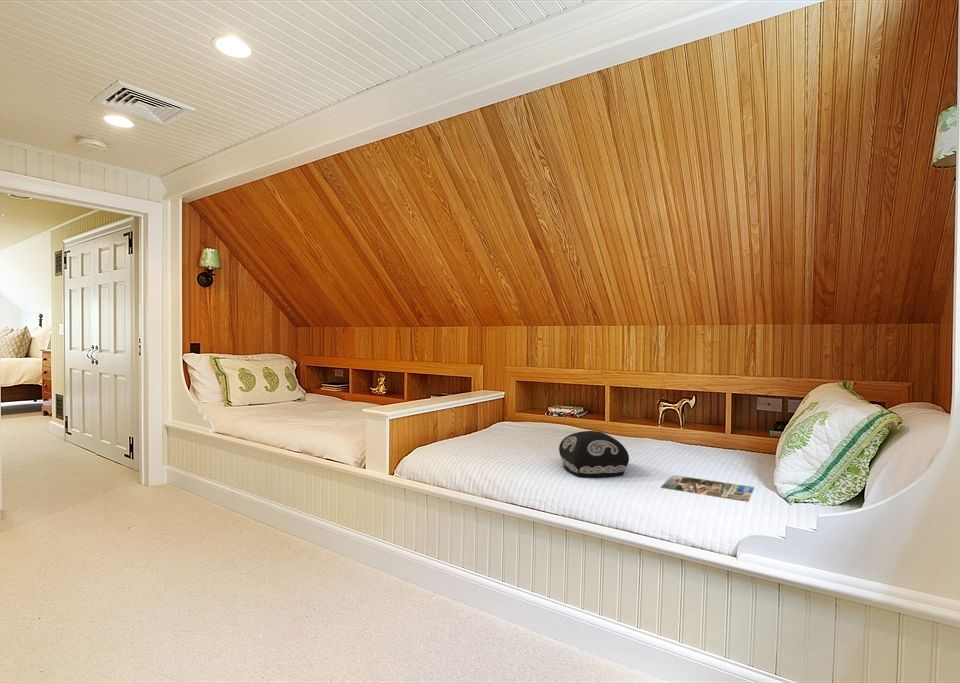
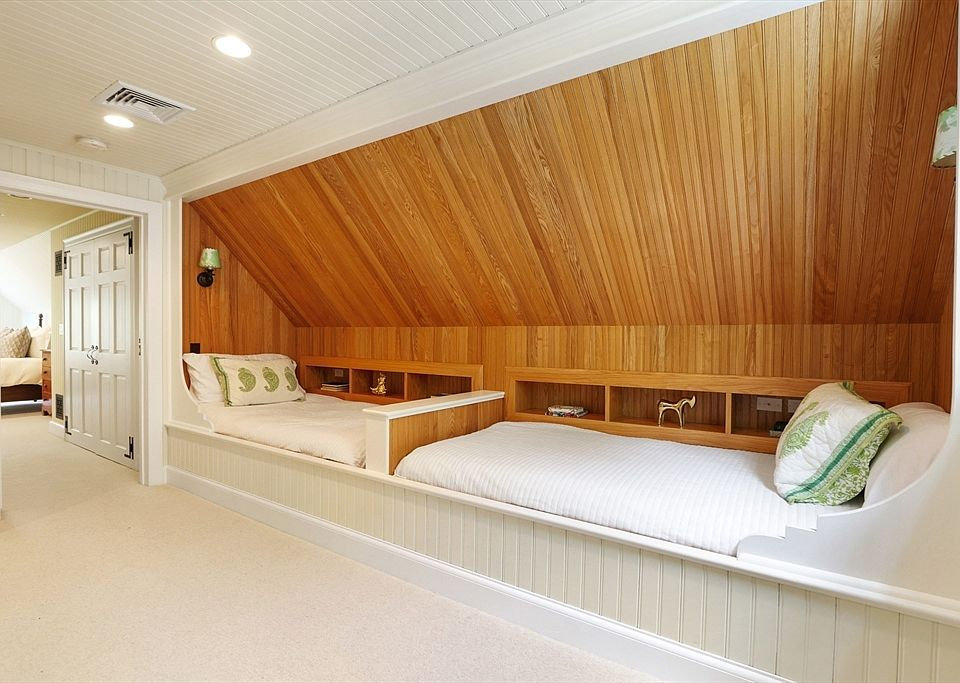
- magazine [659,474,756,503]
- cushion [558,430,630,478]
